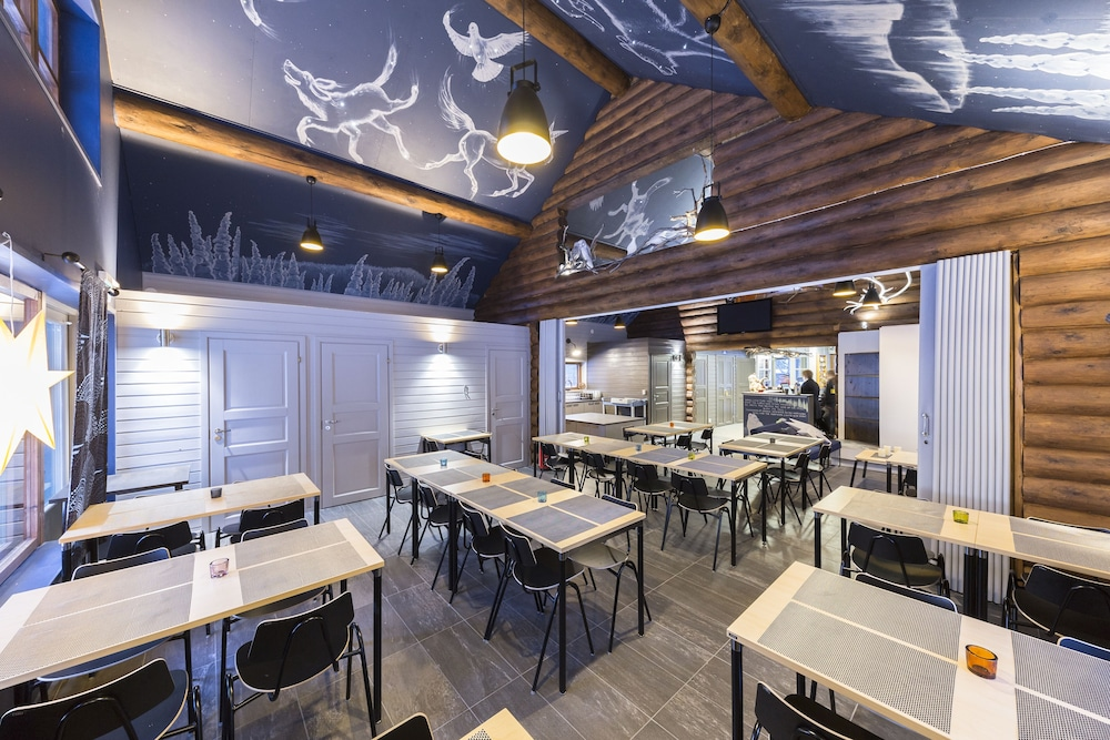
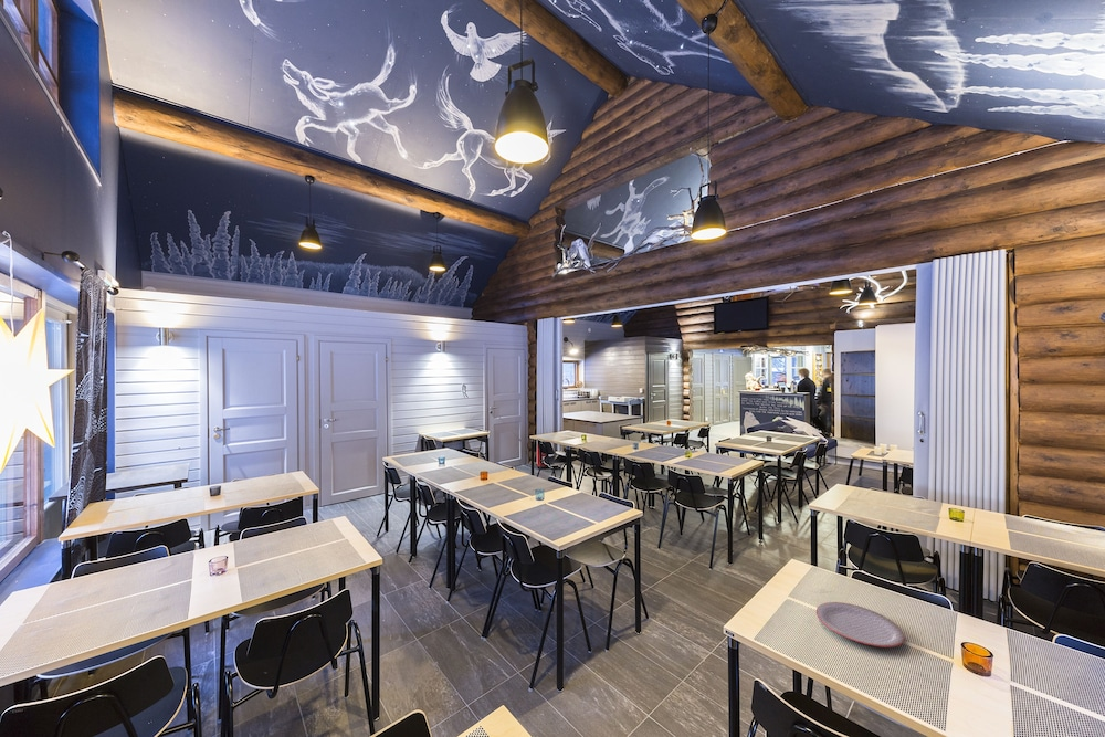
+ plate [815,601,905,649]
